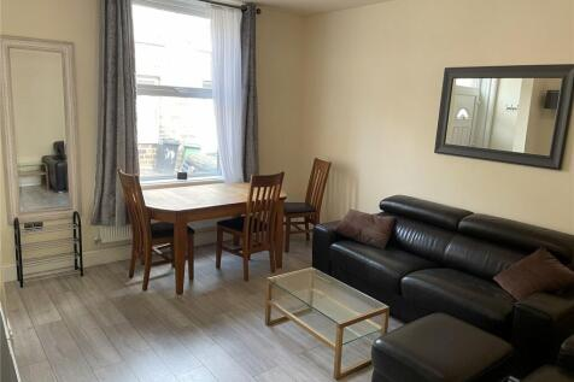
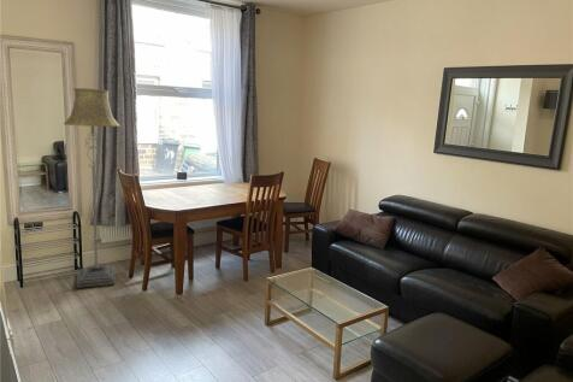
+ floor lamp [63,87,122,289]
